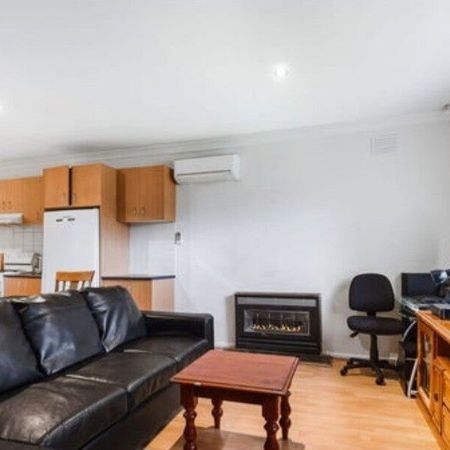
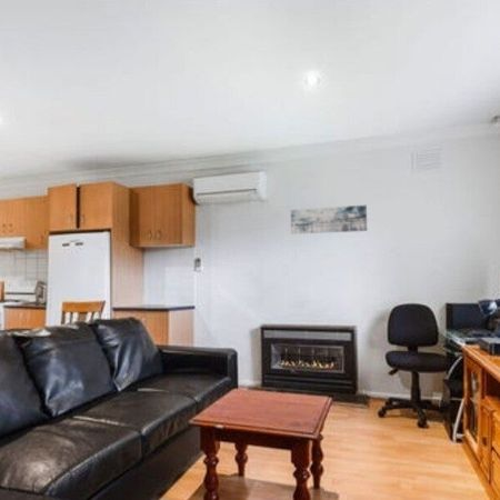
+ wall art [290,204,368,234]
